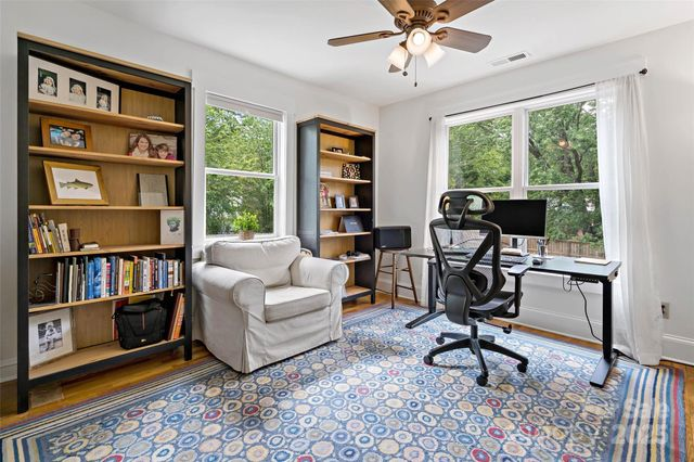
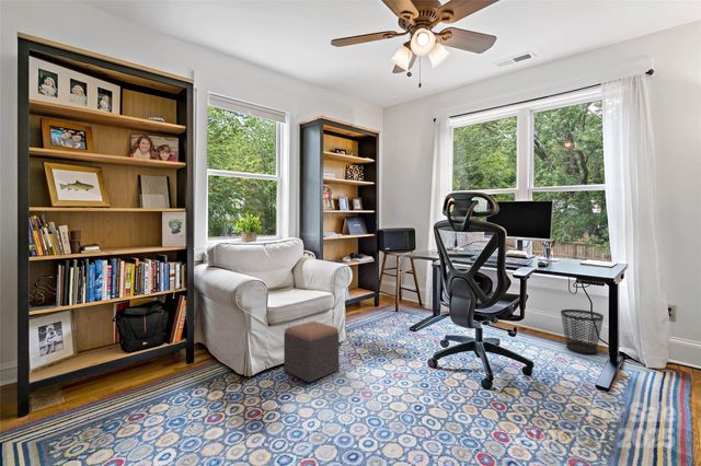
+ wastebasket [560,308,605,354]
+ footstool [283,321,340,384]
